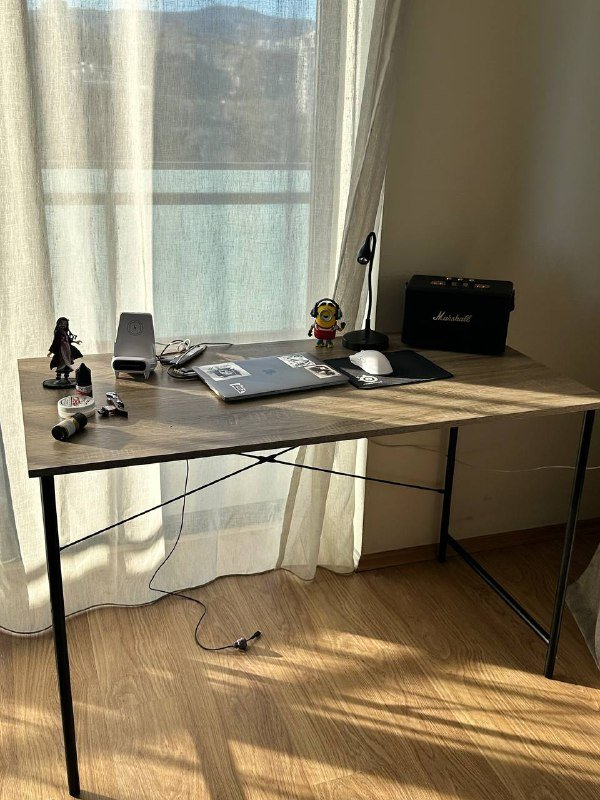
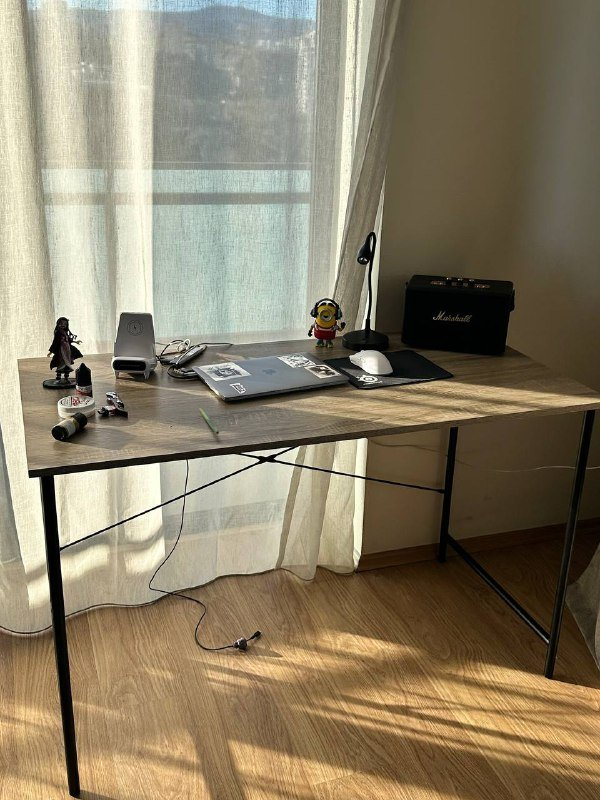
+ pen [198,407,220,435]
